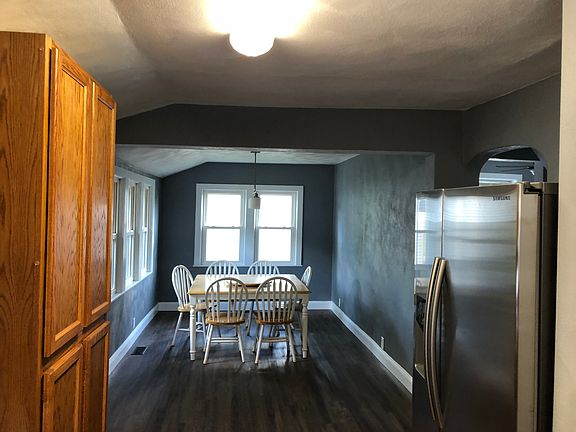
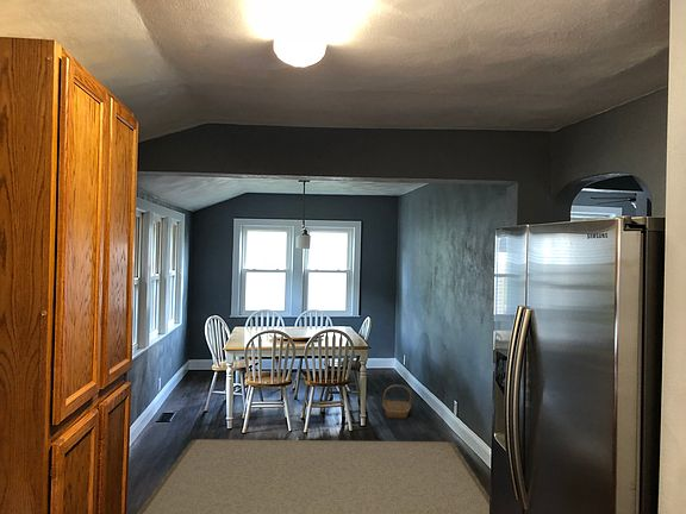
+ rug [136,438,491,514]
+ basket [381,384,413,420]
